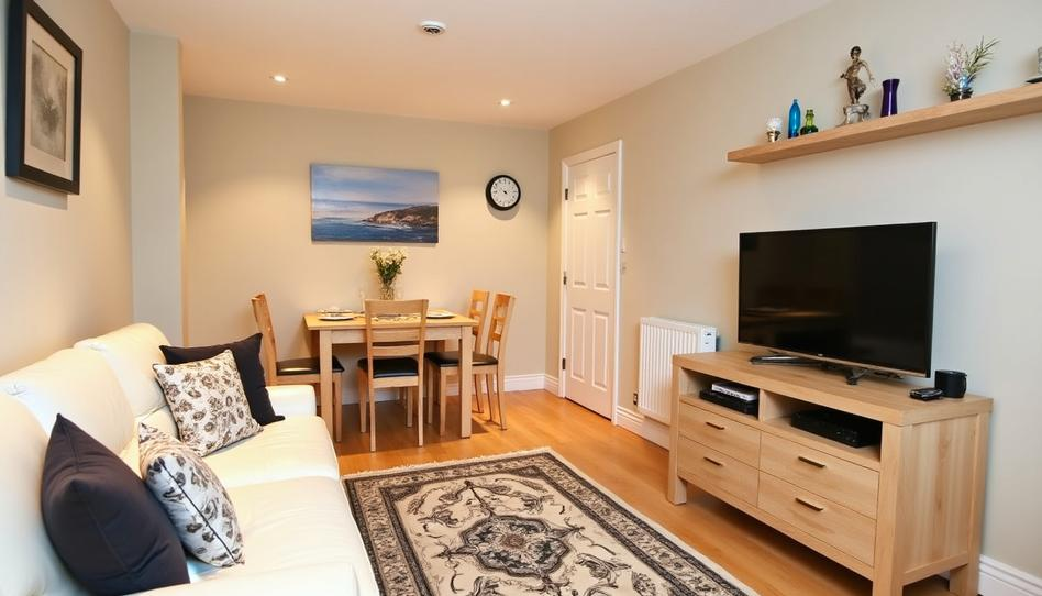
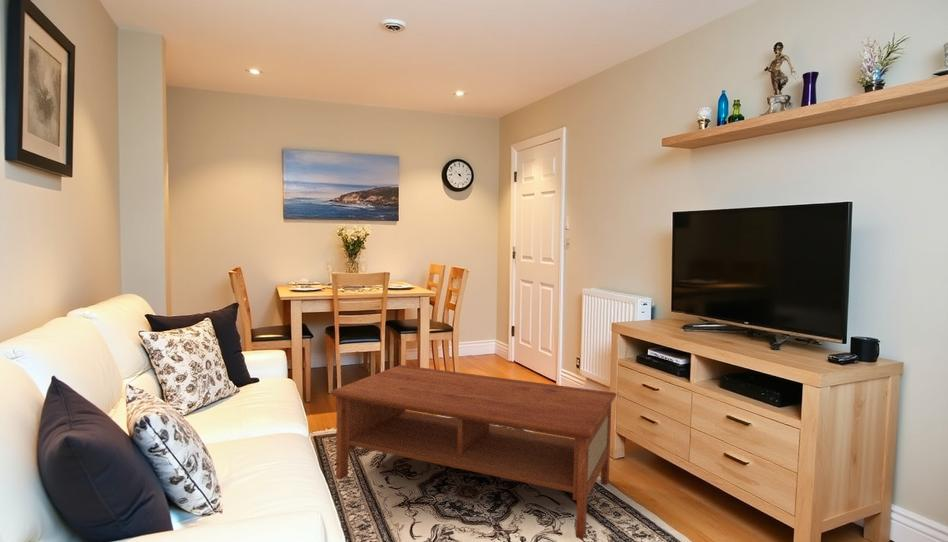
+ coffee table [329,364,618,540]
